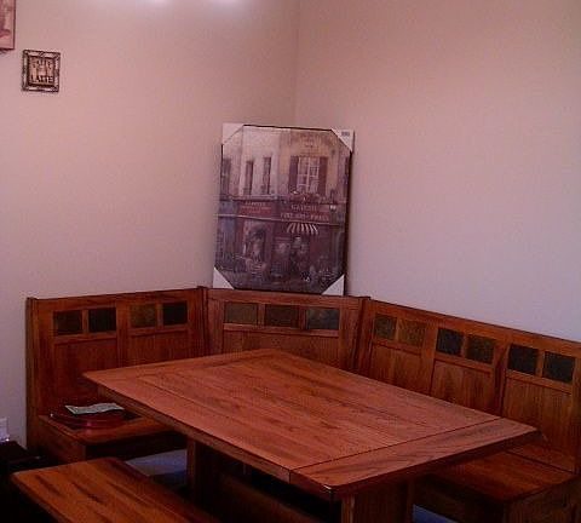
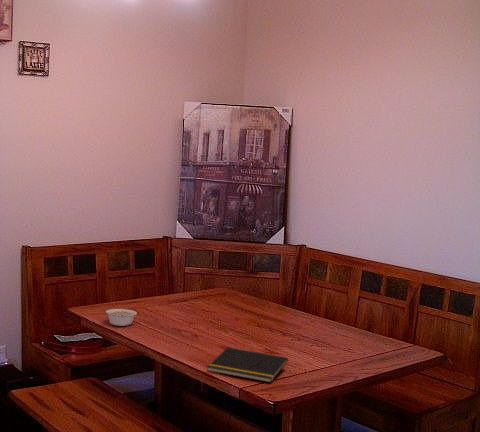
+ notepad [206,347,289,384]
+ legume [105,308,138,327]
